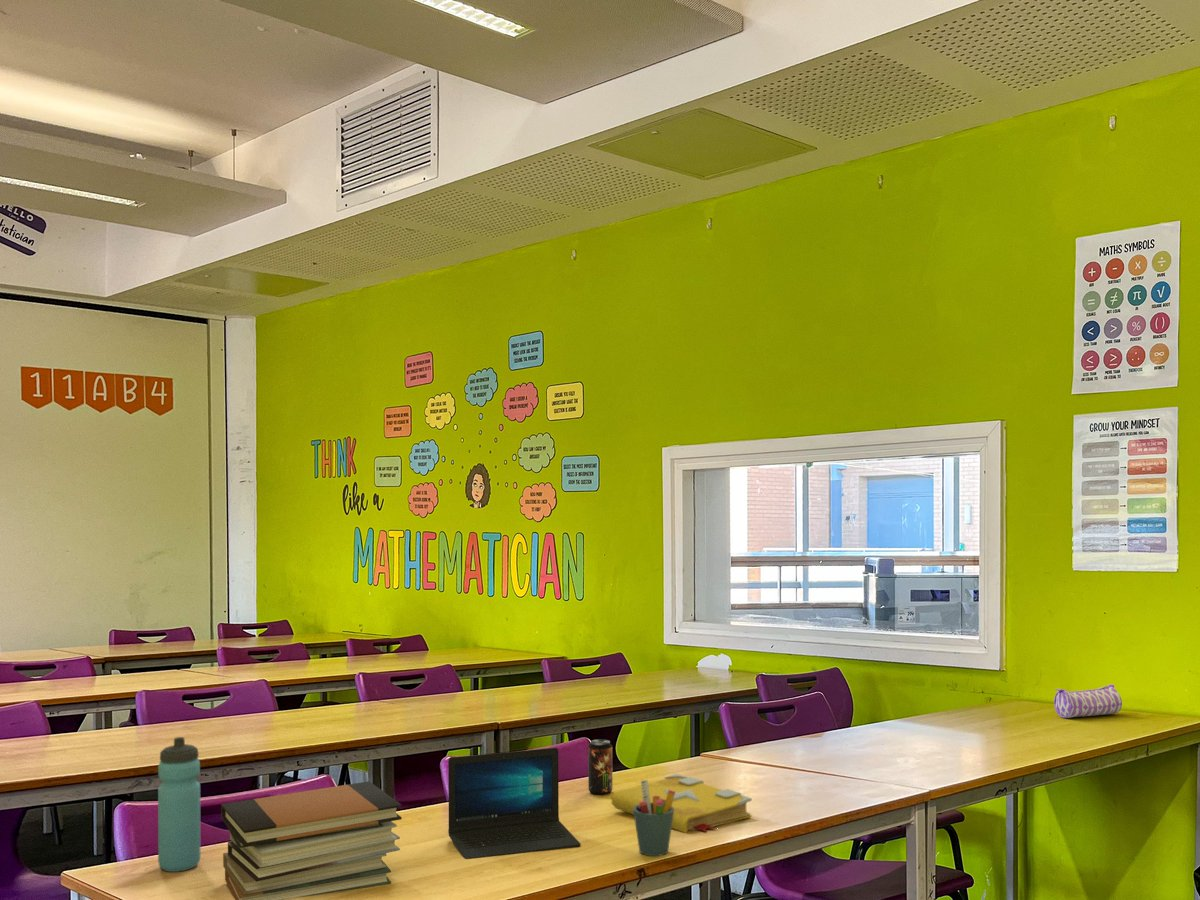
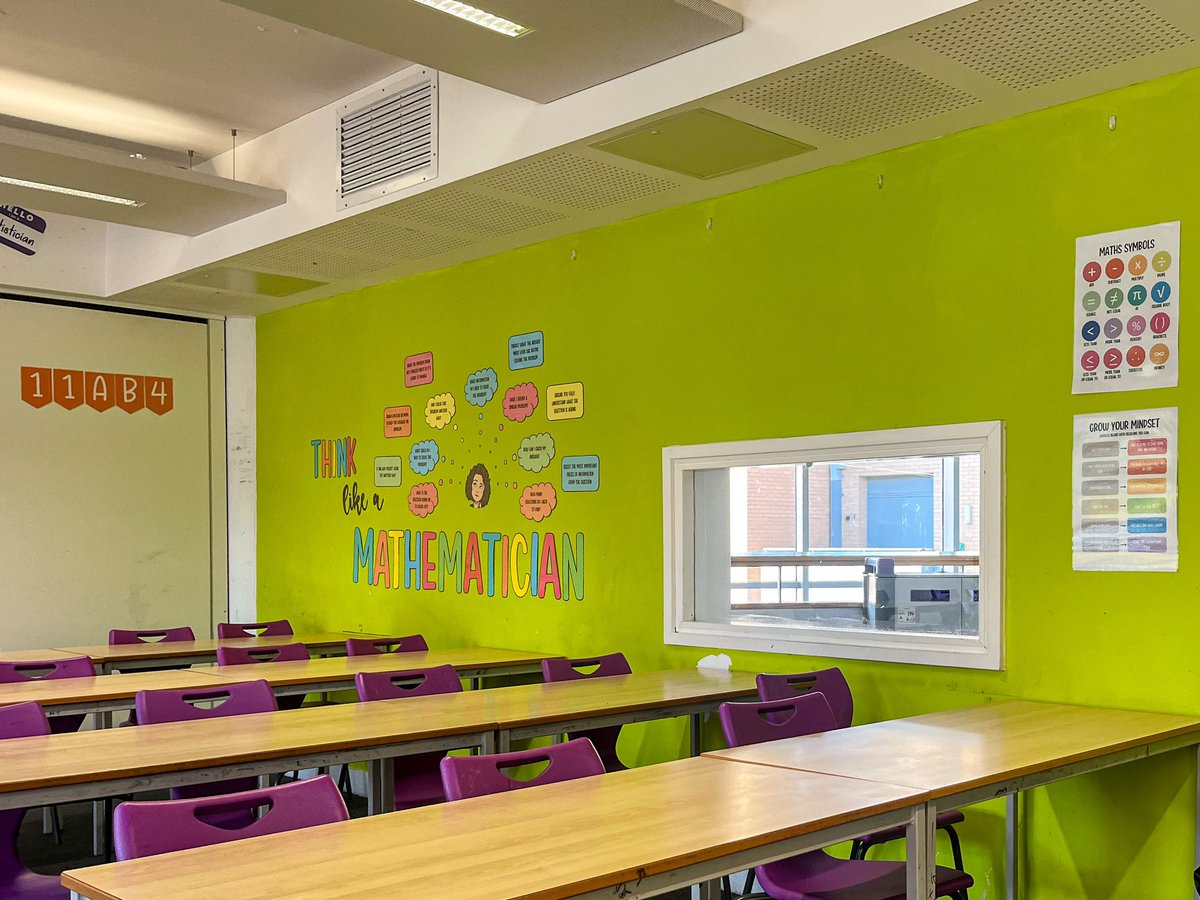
- water bottle [157,736,201,873]
- pencil case [1053,684,1123,719]
- spell book [611,773,753,834]
- book stack [220,781,403,900]
- beverage can [587,738,613,796]
- laptop [447,747,582,860]
- pen holder [633,779,675,857]
